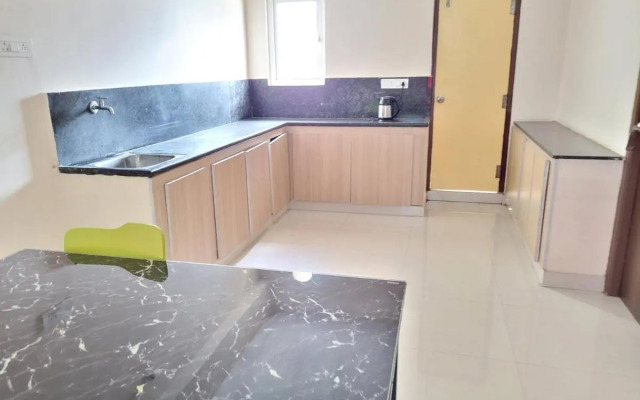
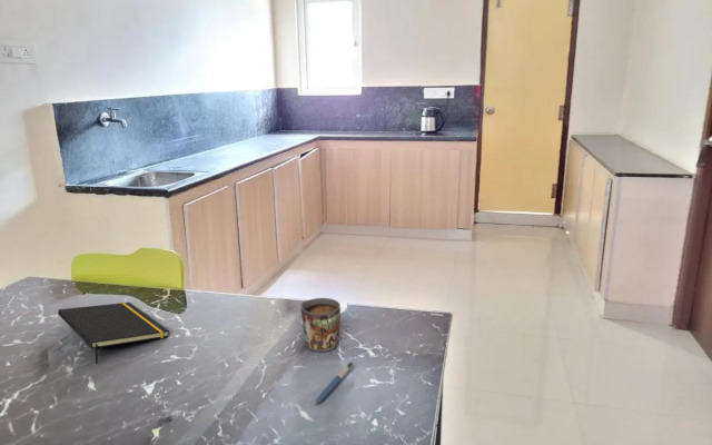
+ mug [299,297,342,353]
+ pen [315,360,355,405]
+ notepad [57,301,170,365]
